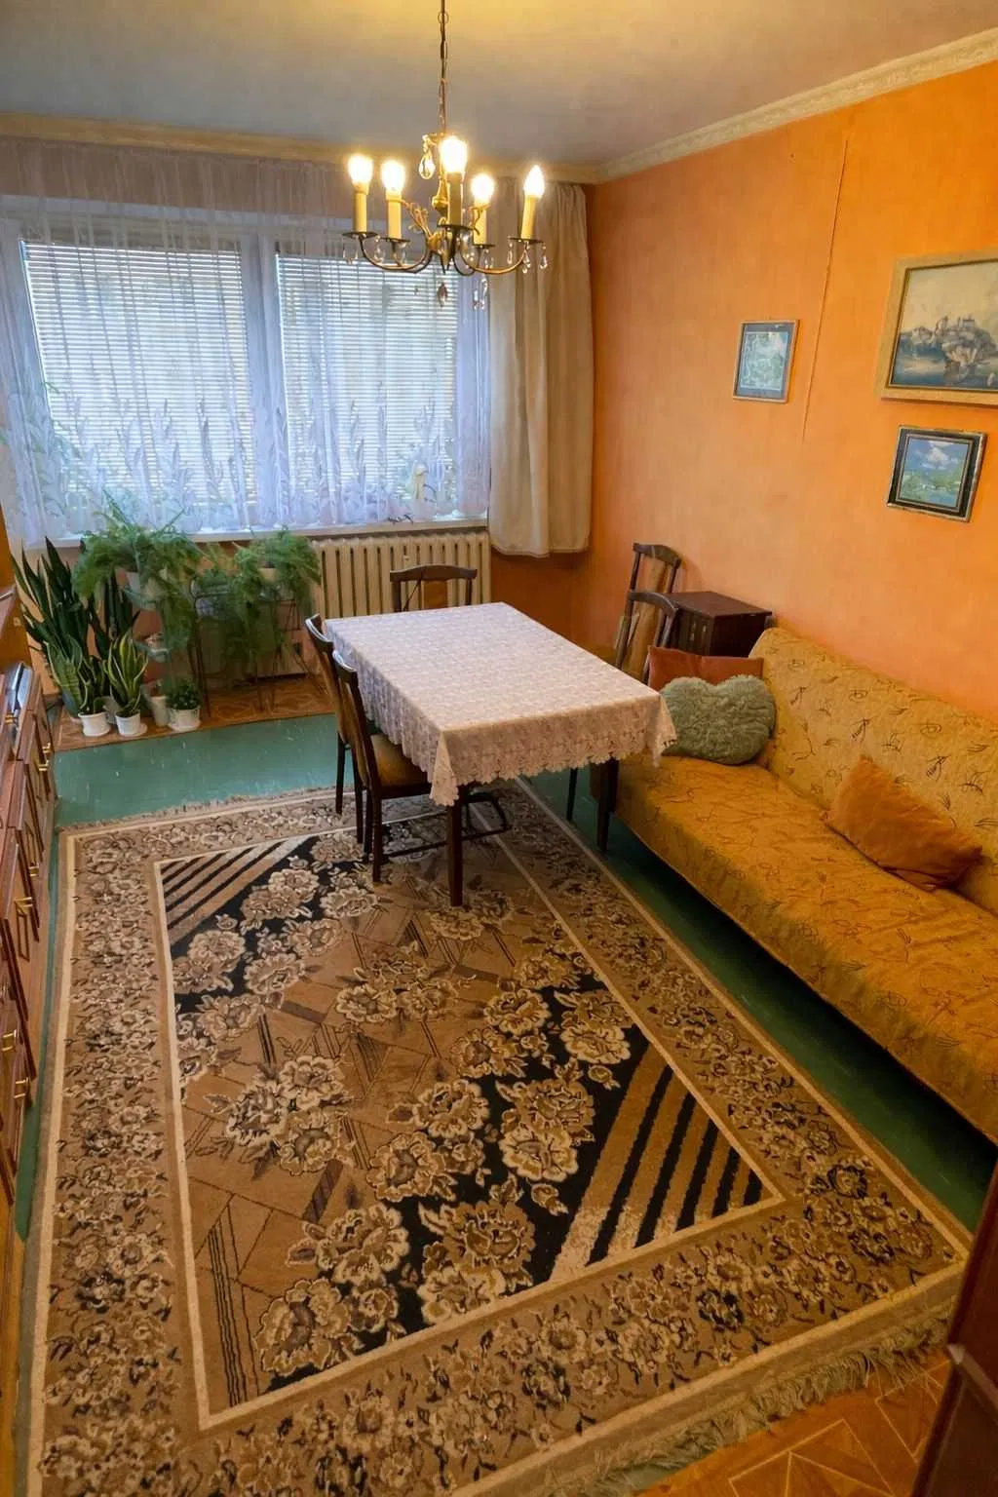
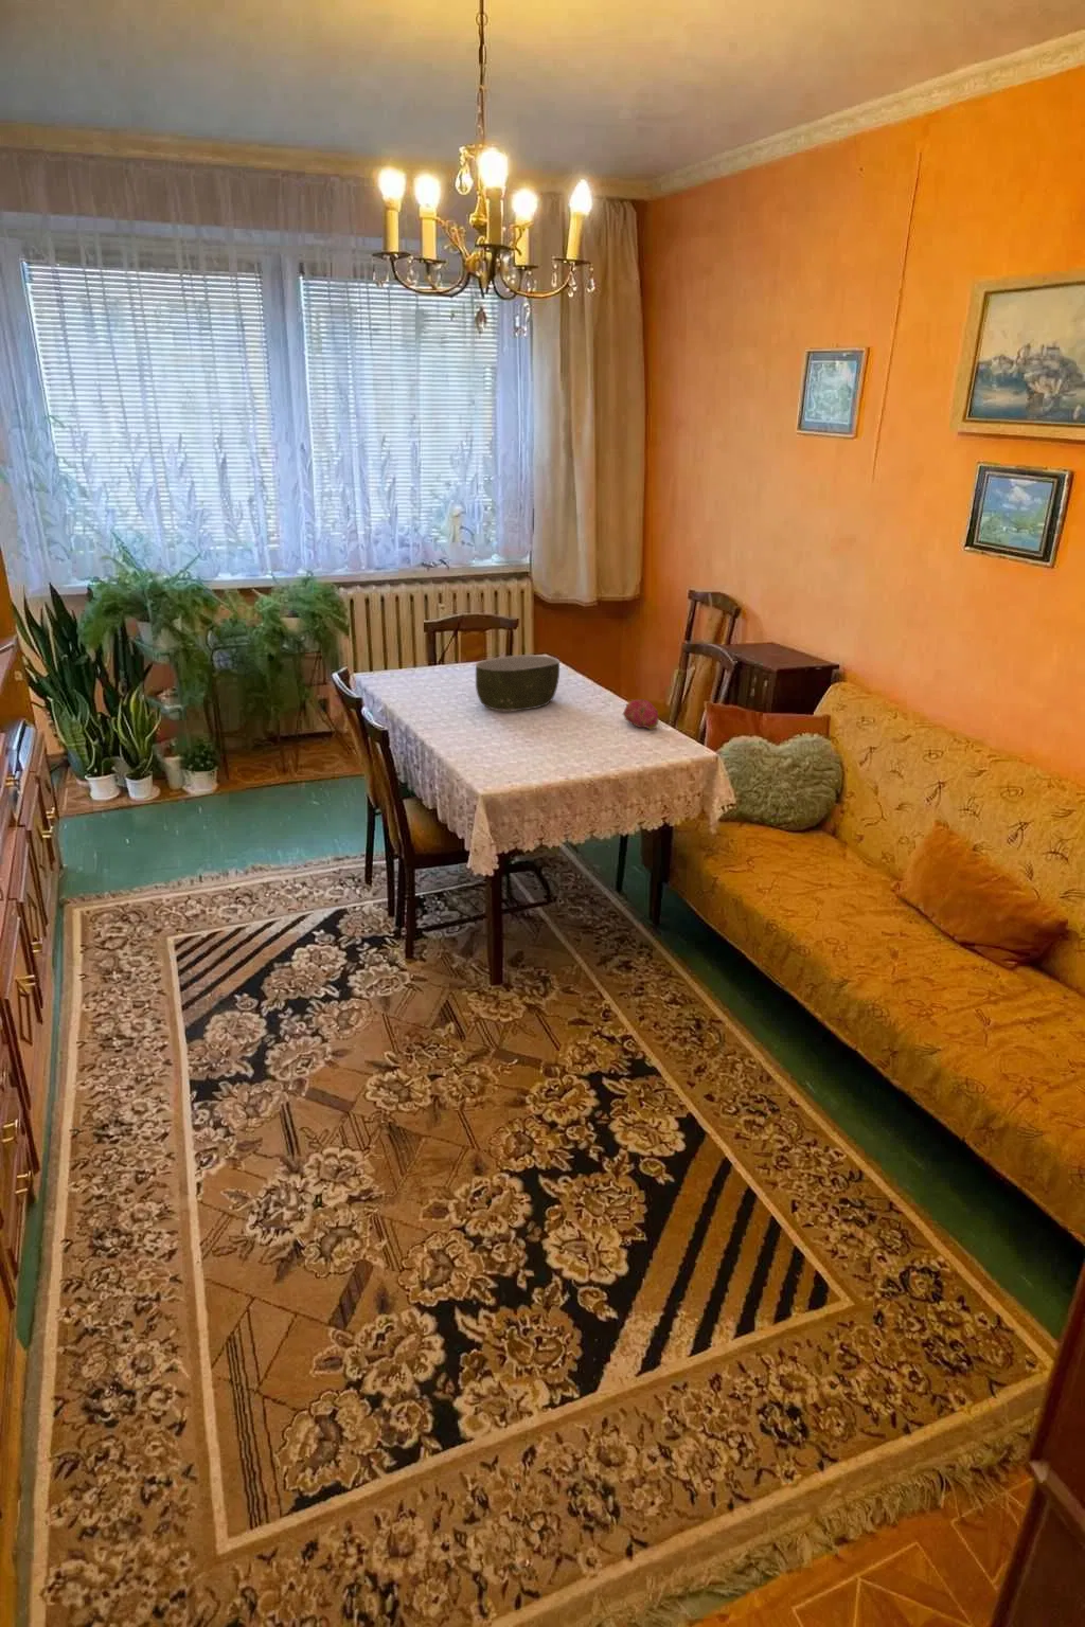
+ fruit [622,698,660,731]
+ bowl [475,654,562,713]
